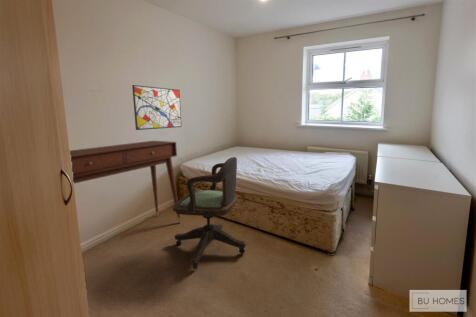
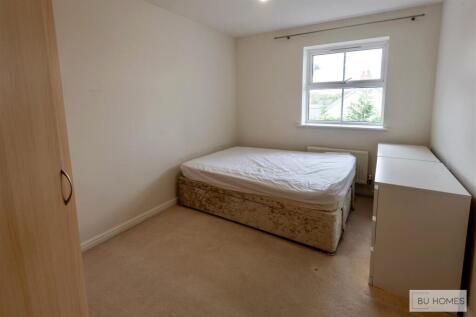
- office chair [172,156,247,270]
- wall art [131,84,182,131]
- desk [69,140,182,225]
